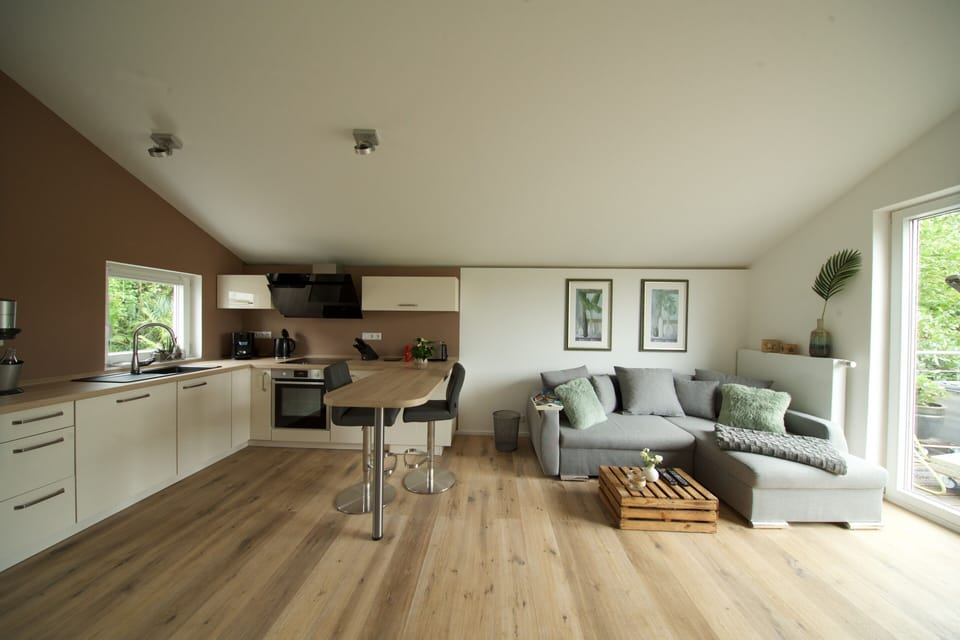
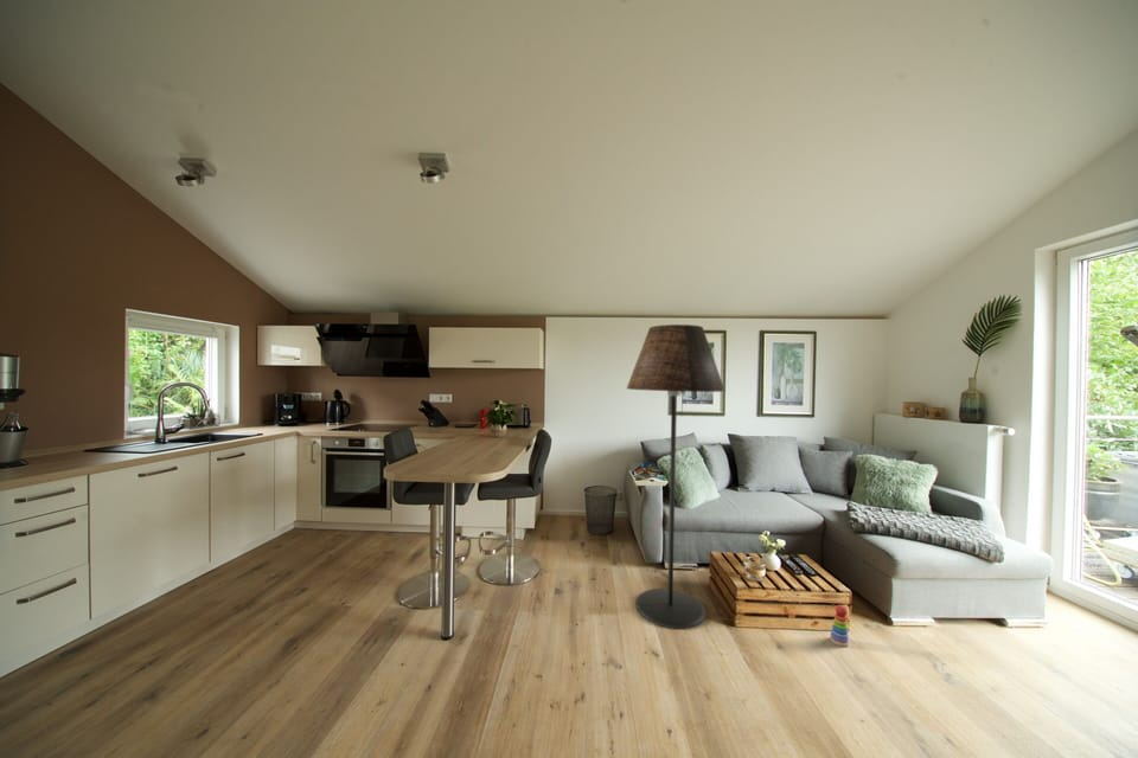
+ stacking toy [829,604,850,648]
+ floor lamp [626,323,727,630]
